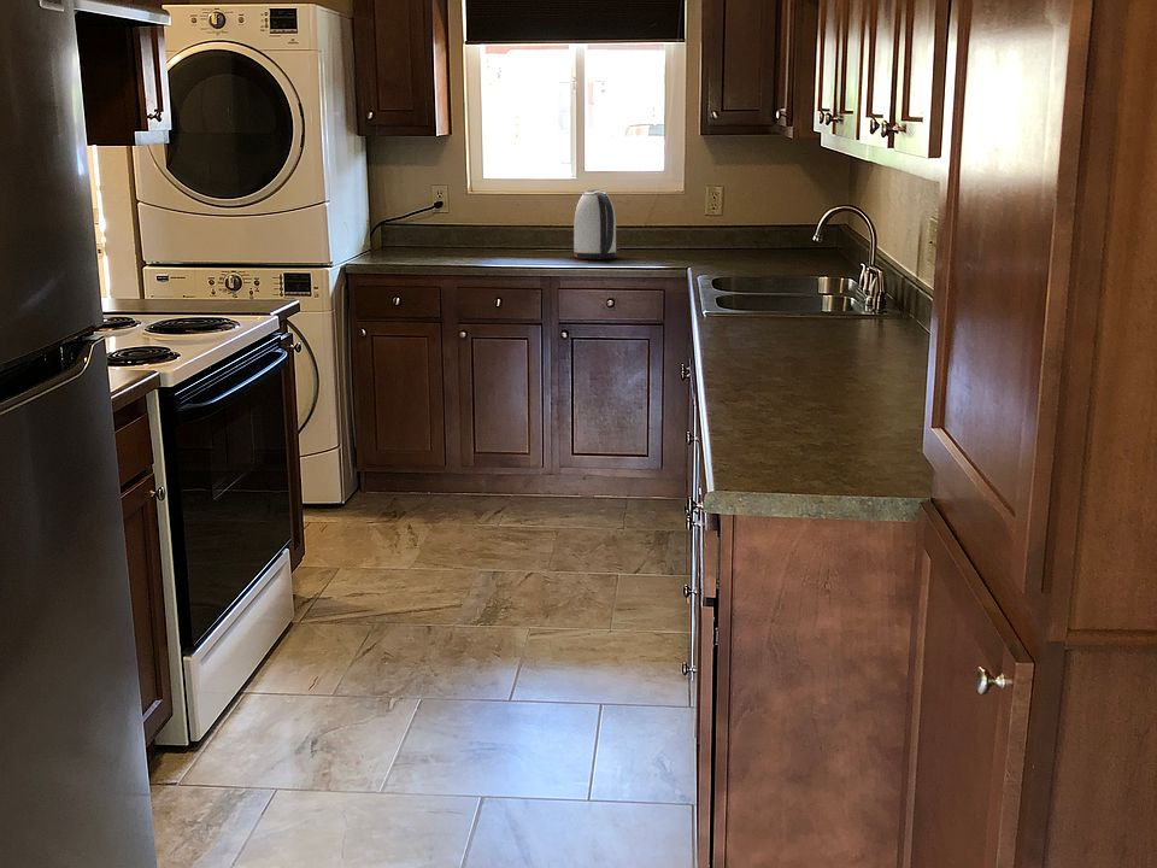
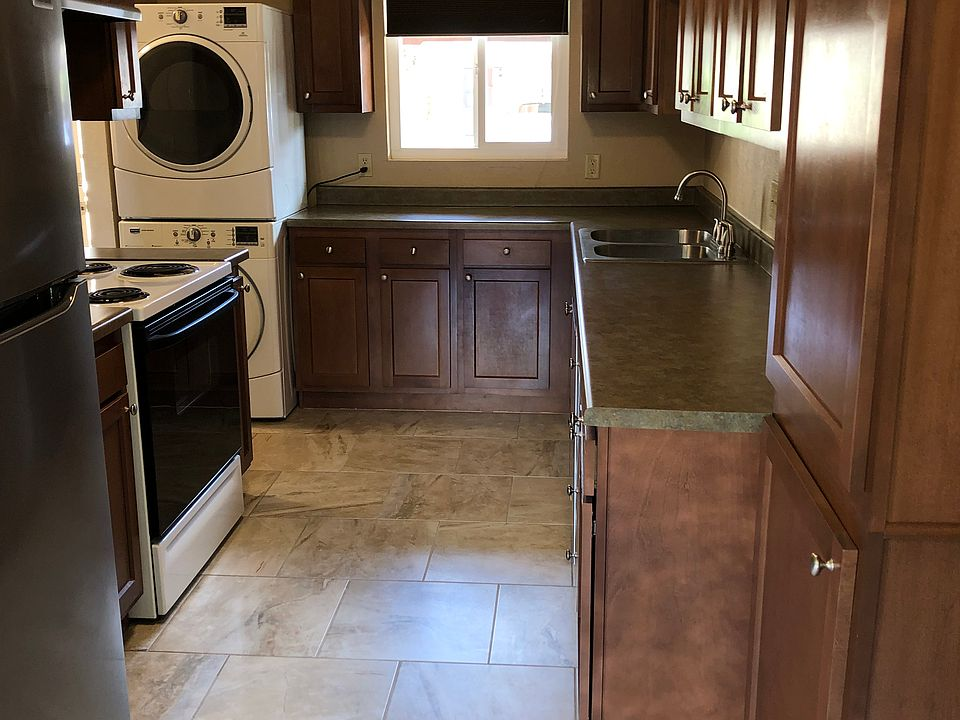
- kettle [572,189,617,260]
